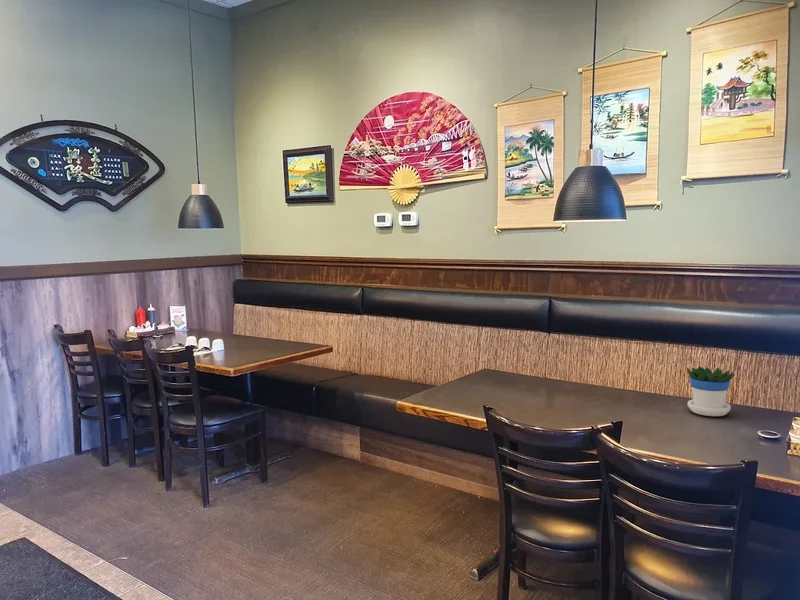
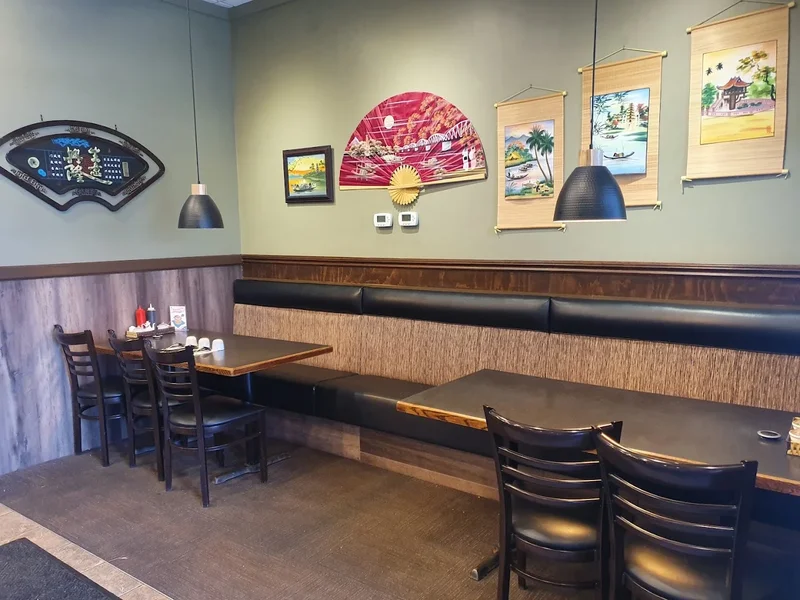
- flowerpot [686,365,735,417]
